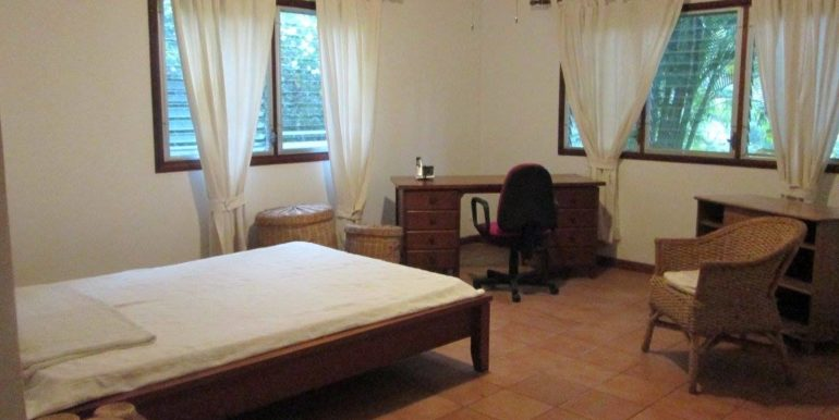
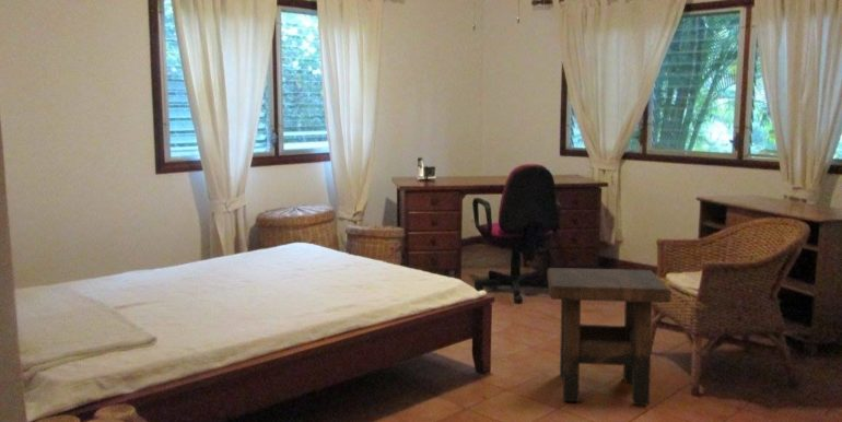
+ side table [546,267,673,406]
